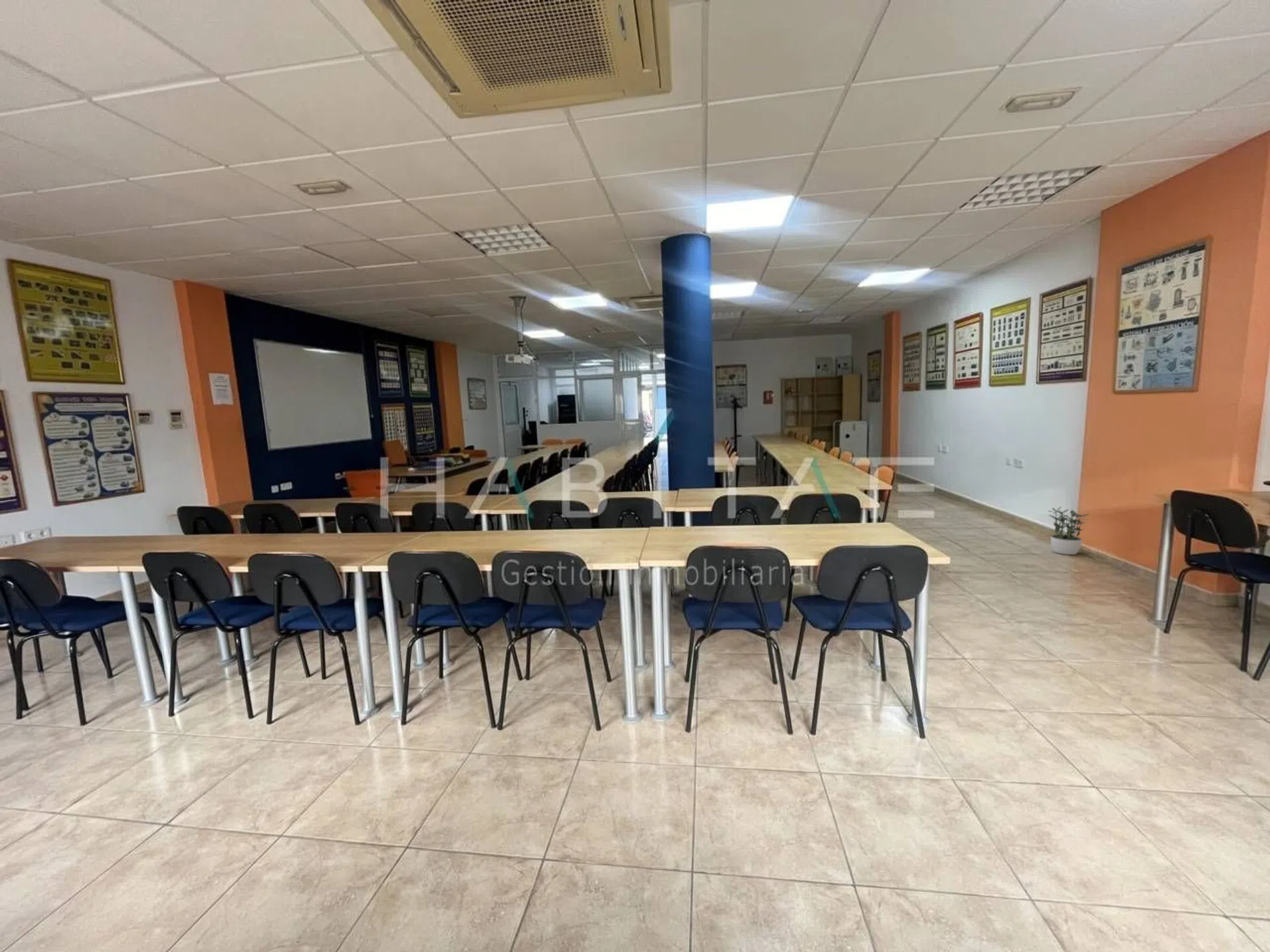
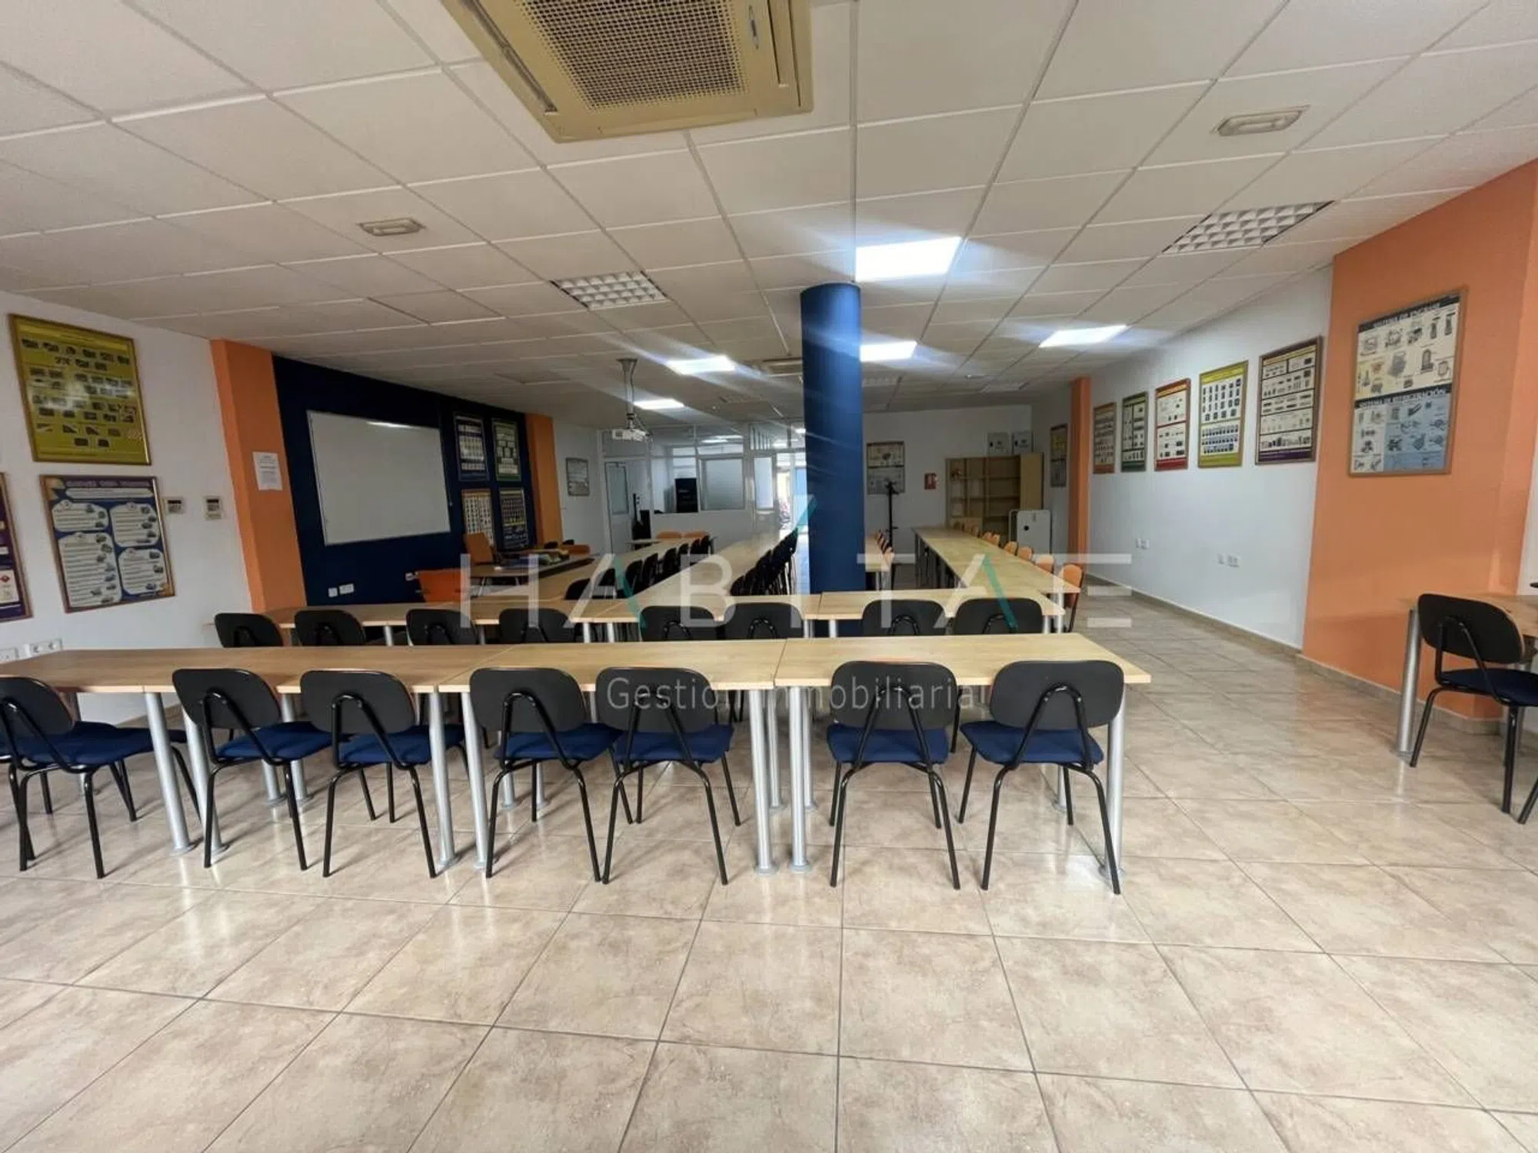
- potted plant [1048,506,1090,555]
